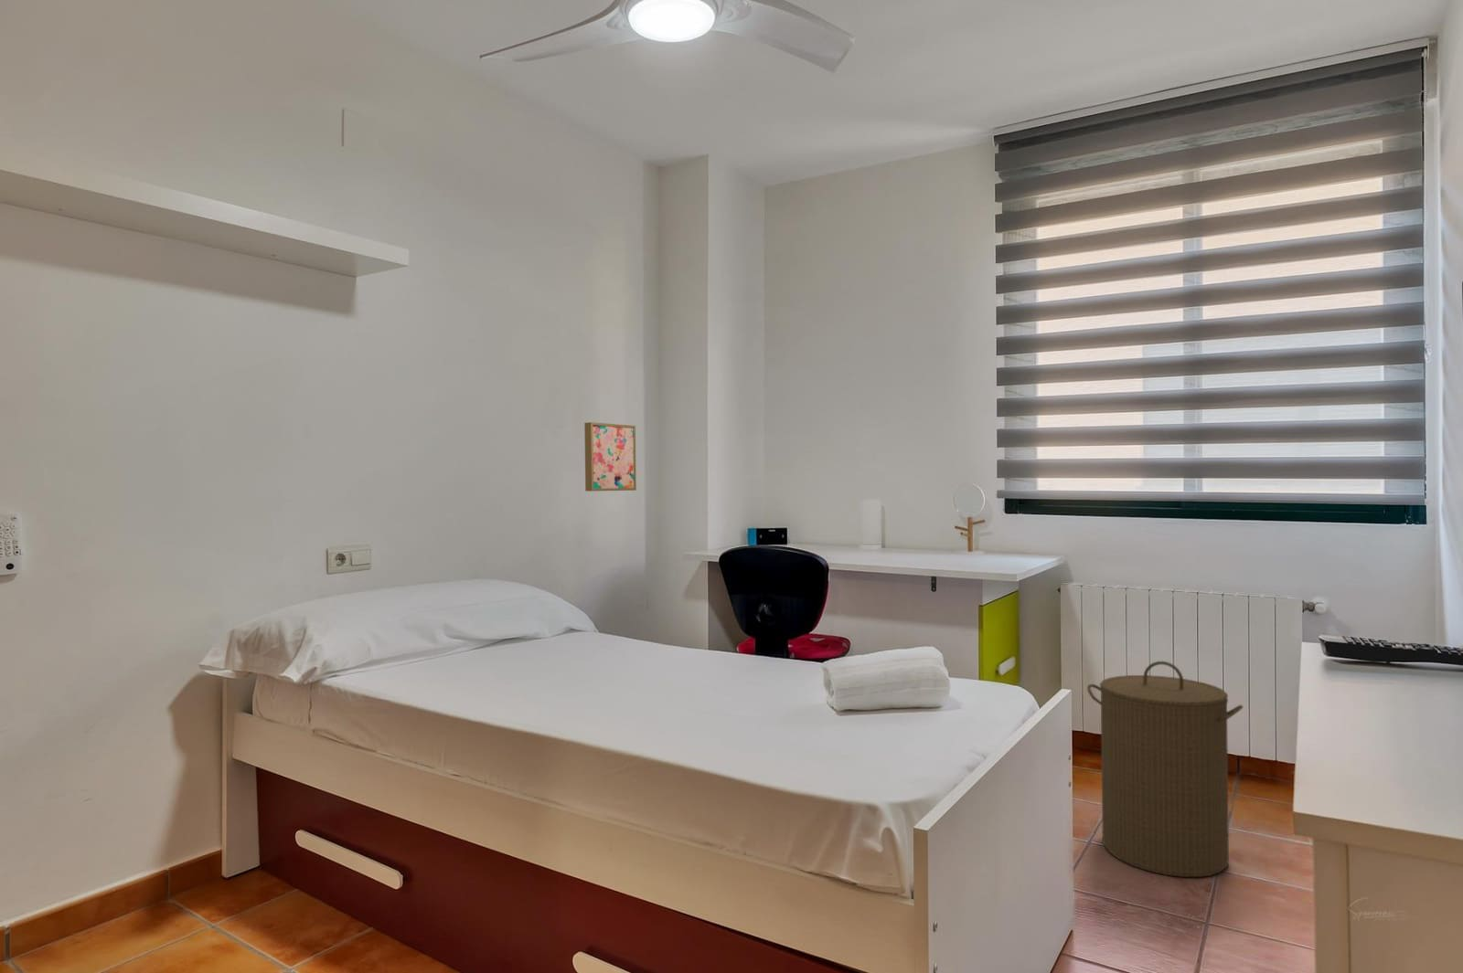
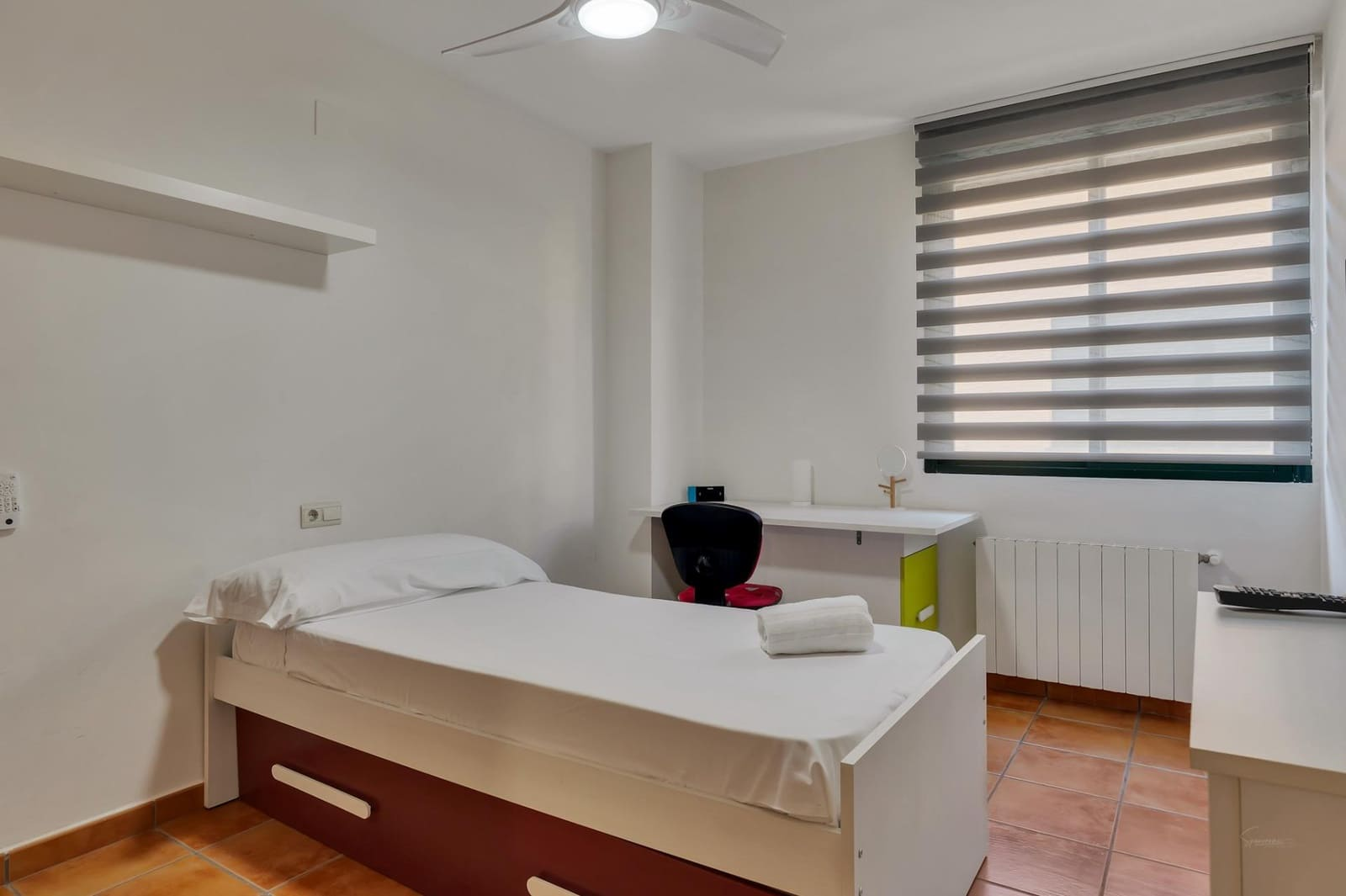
- wall art [584,421,637,492]
- laundry hamper [1086,660,1243,879]
